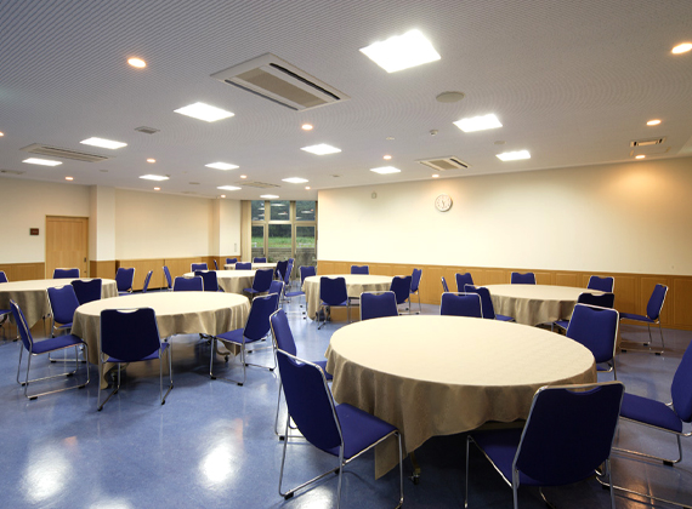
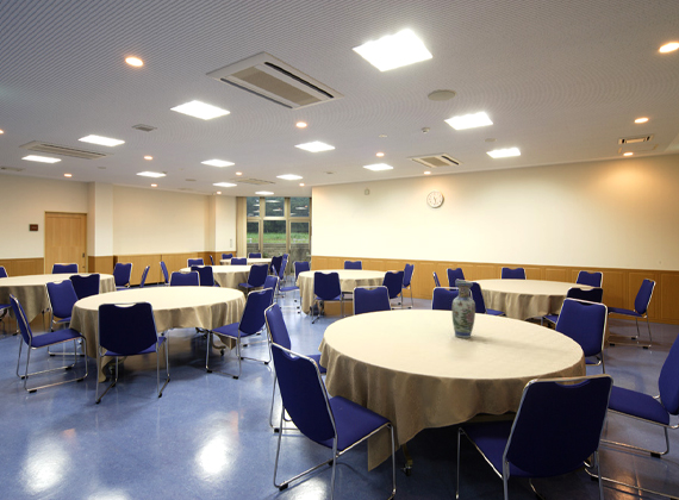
+ vase [450,280,476,339]
